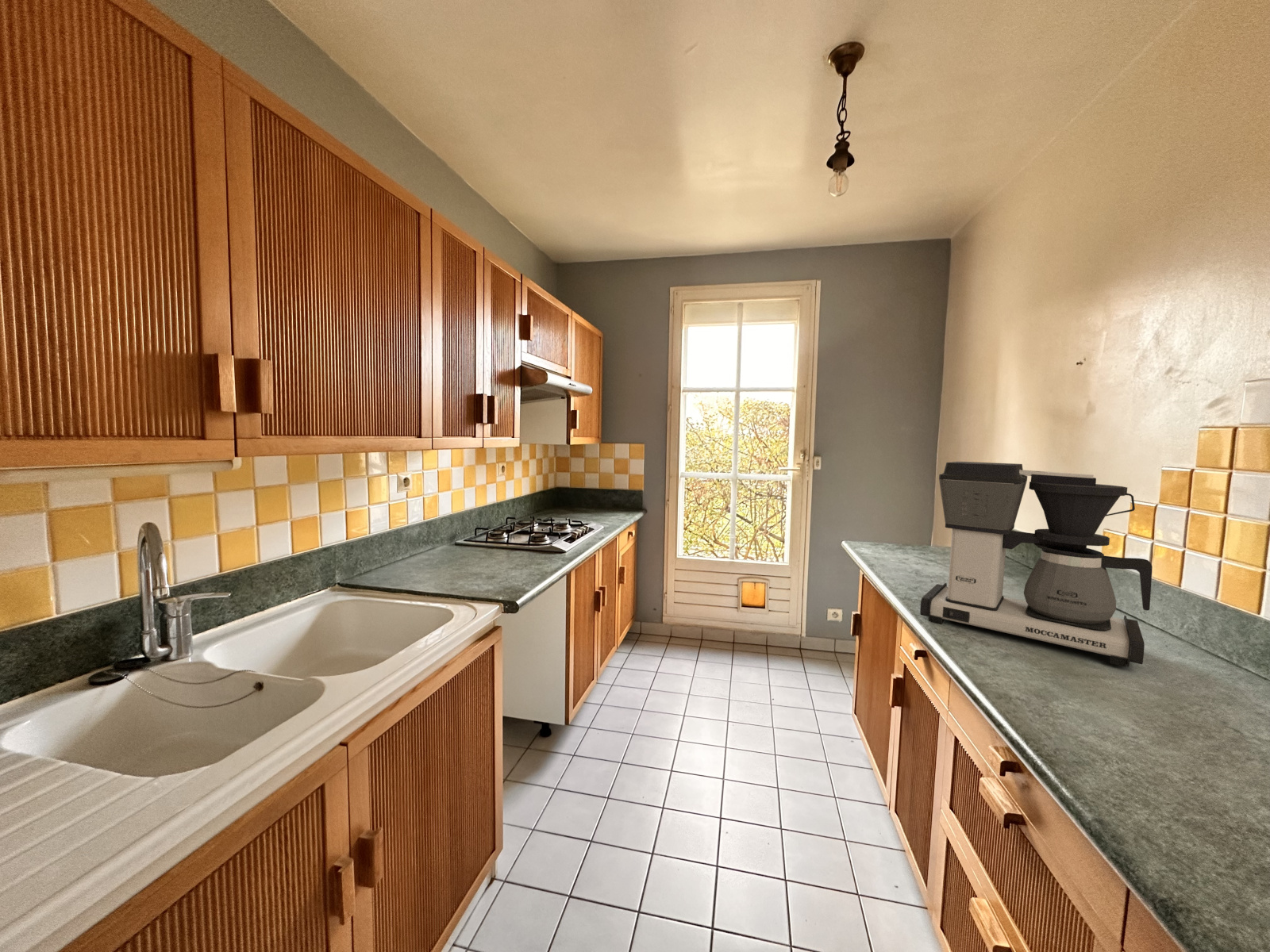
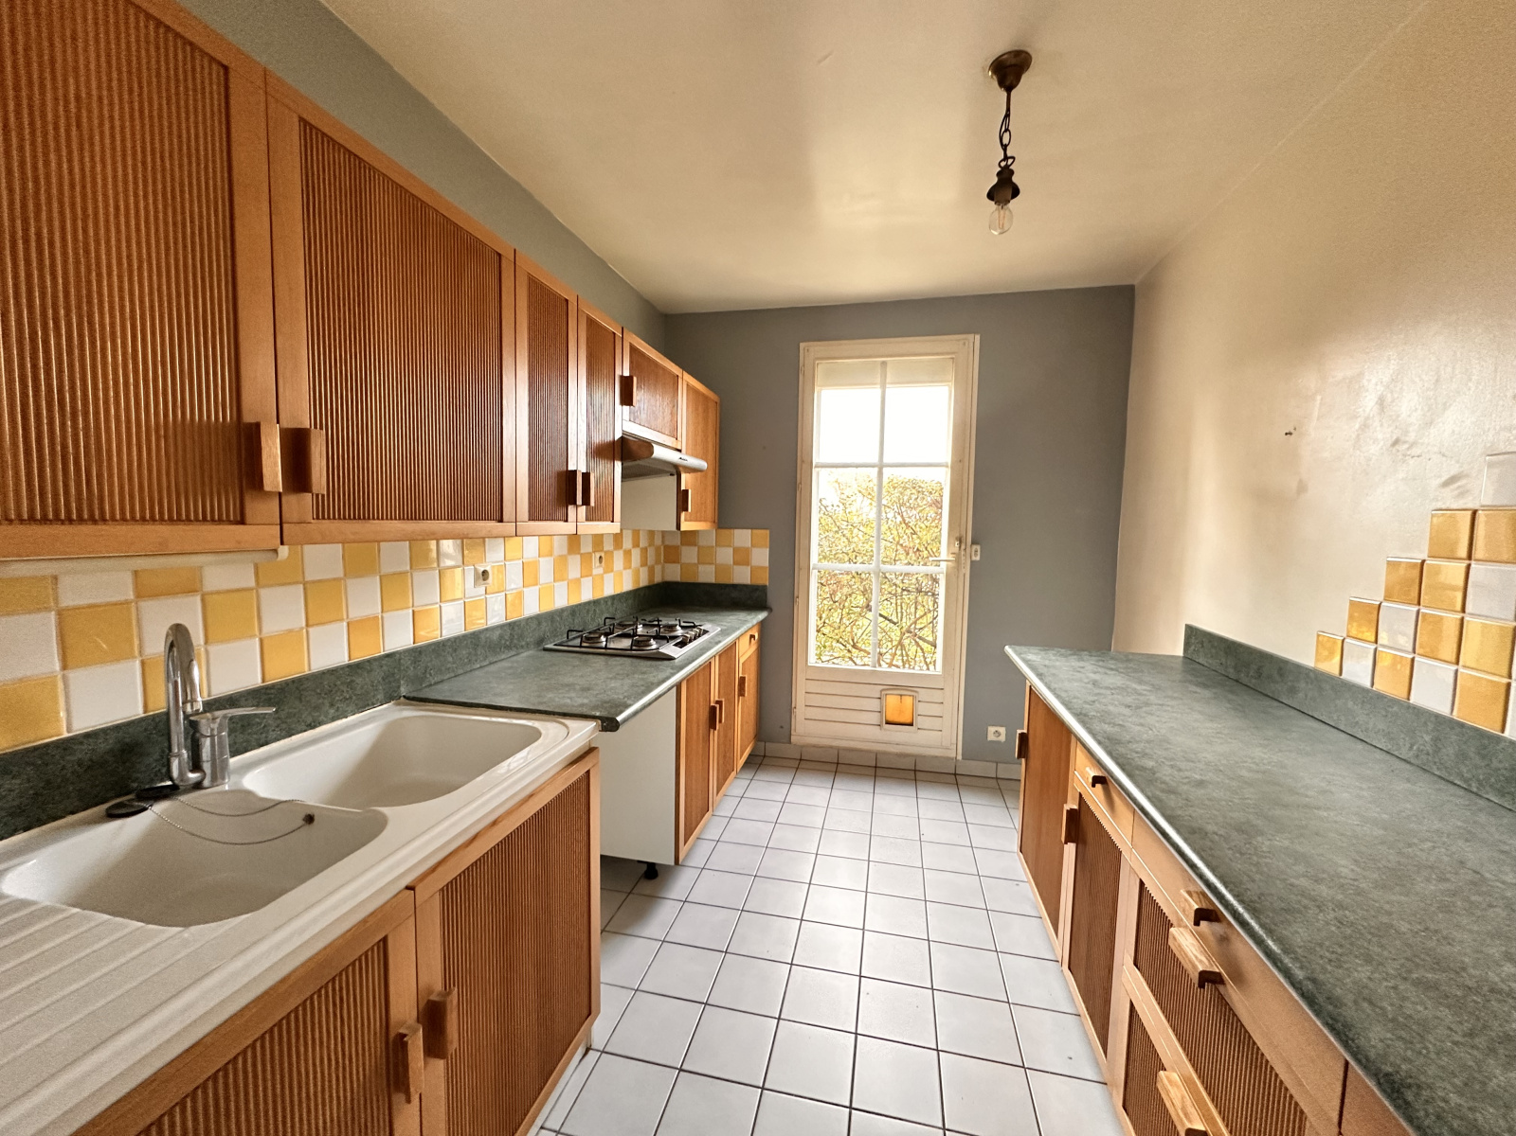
- coffee maker [919,461,1153,668]
